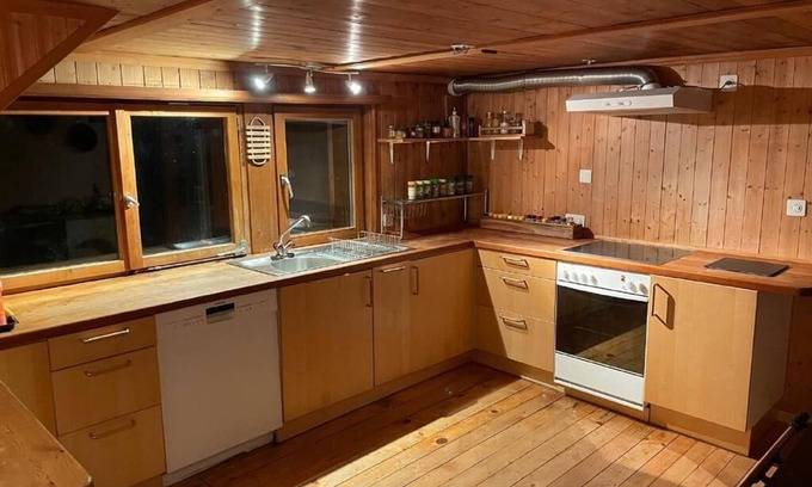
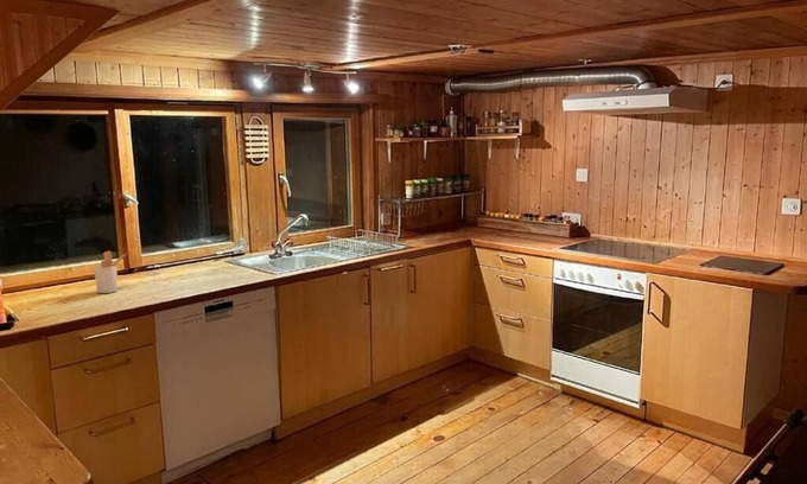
+ utensil holder [93,250,129,294]
